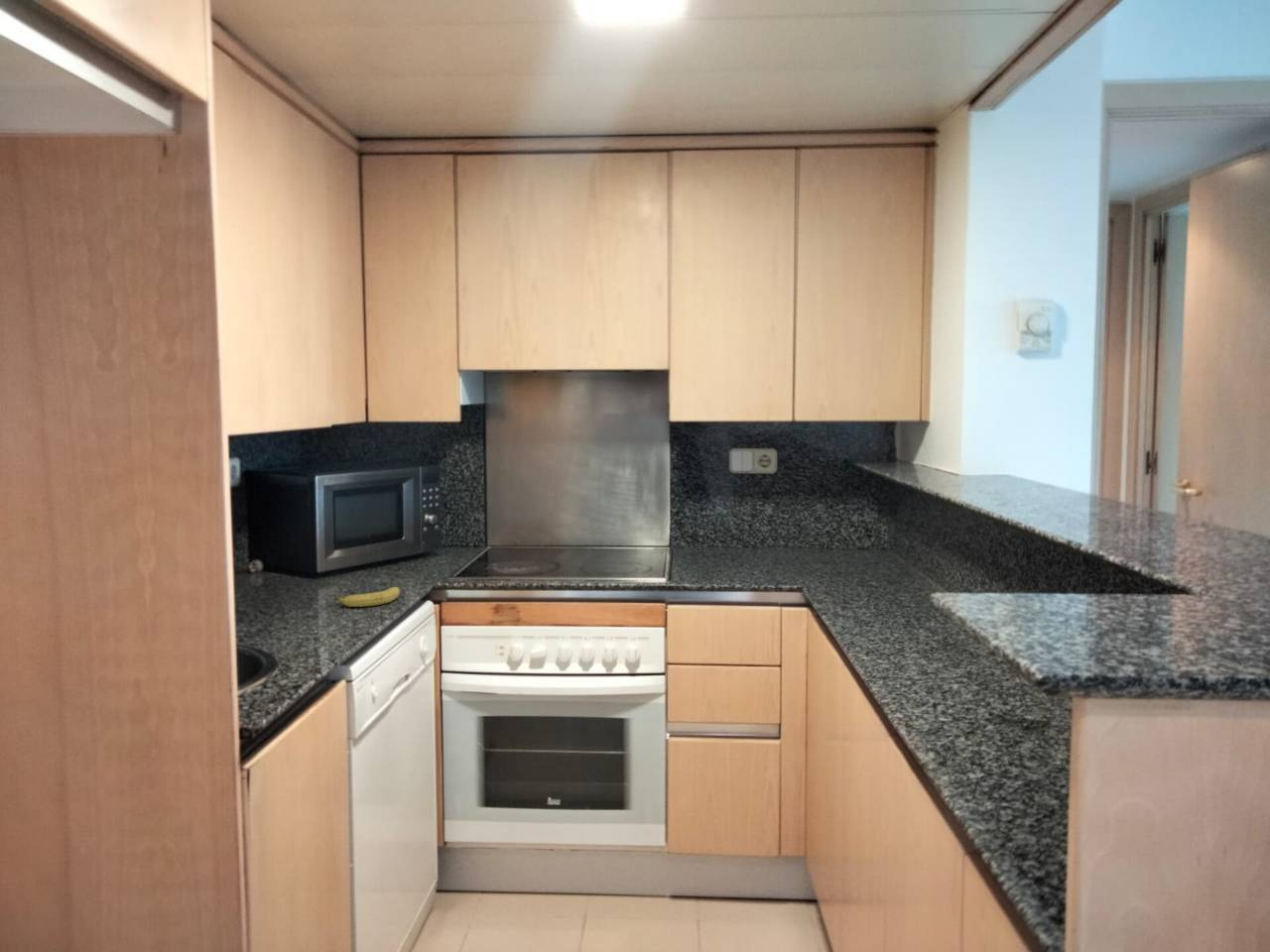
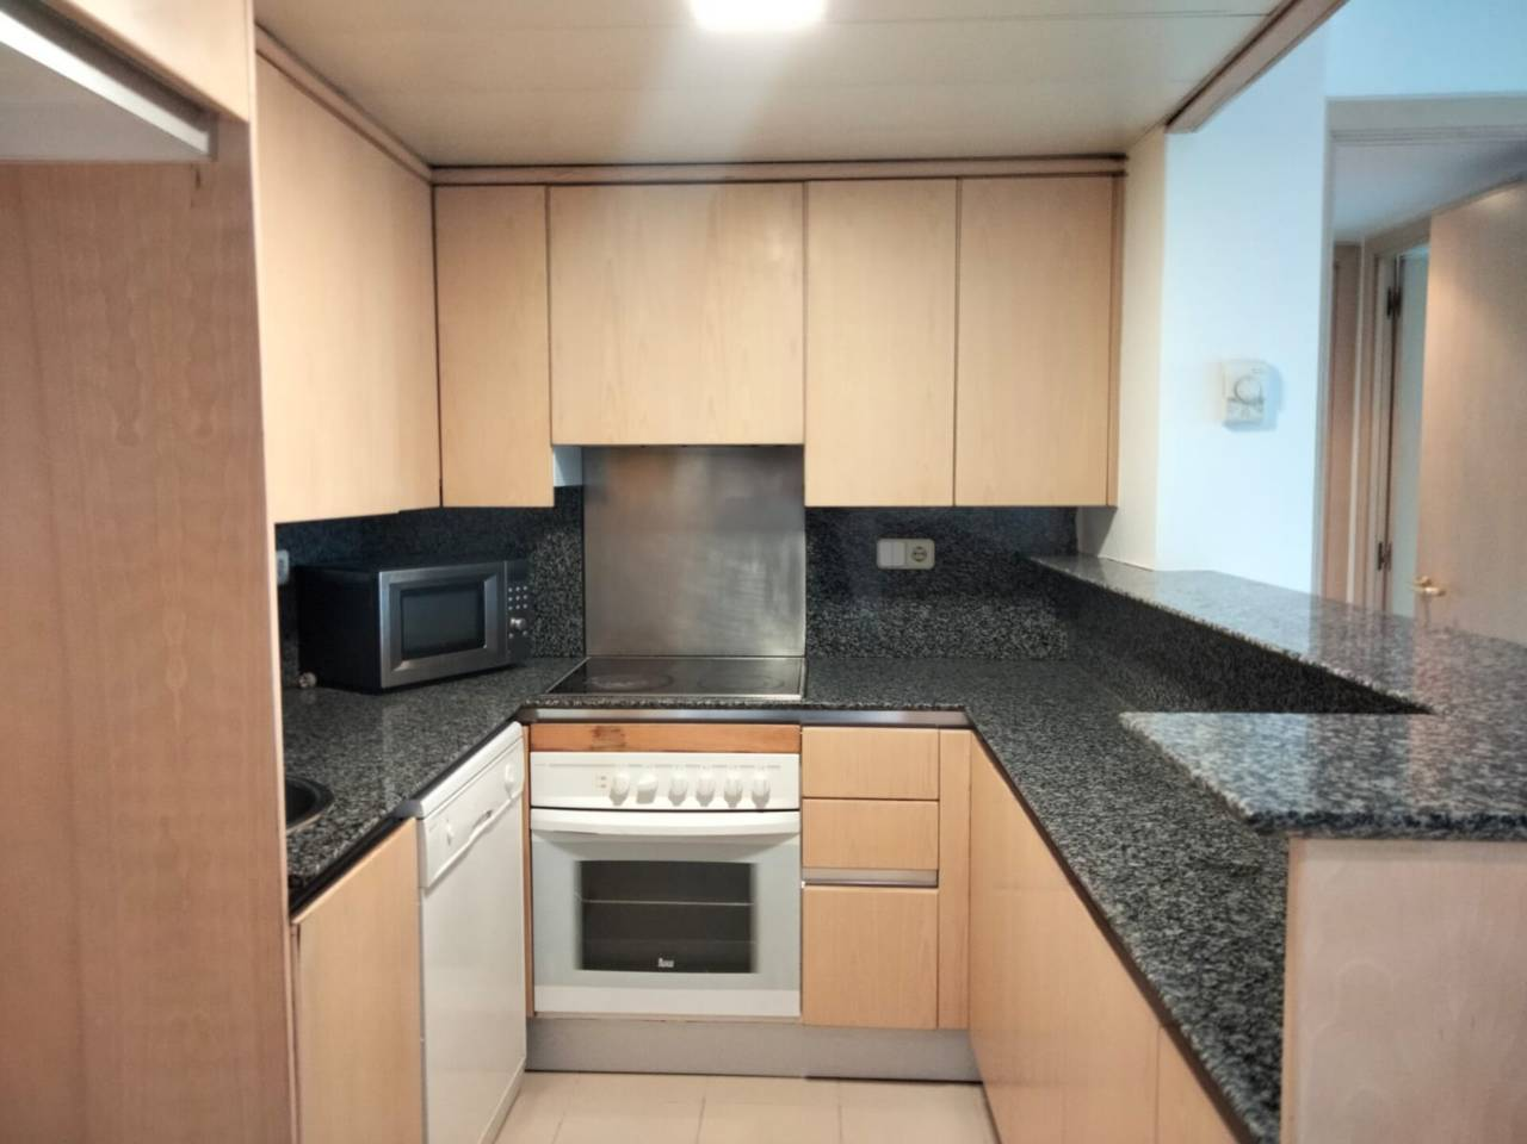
- fruit [333,586,401,608]
